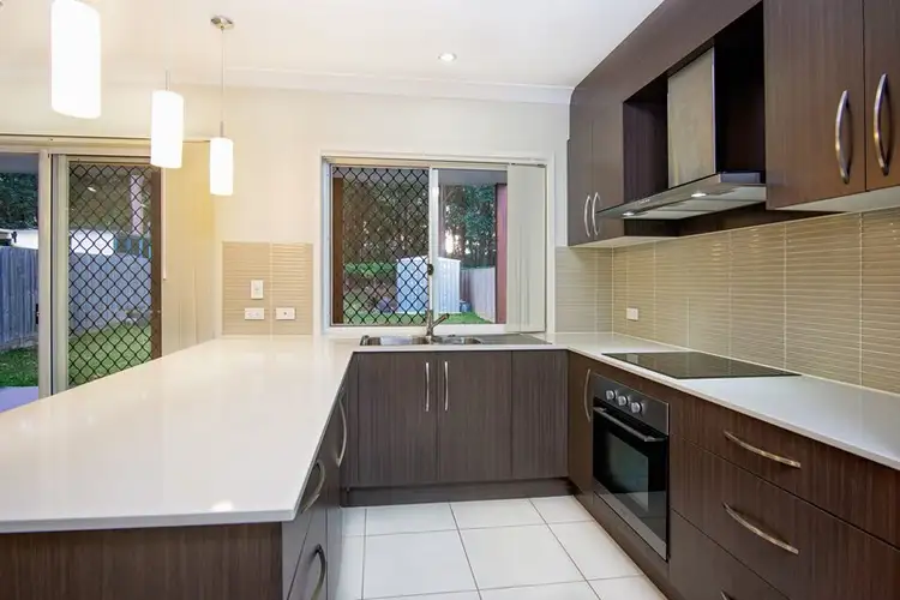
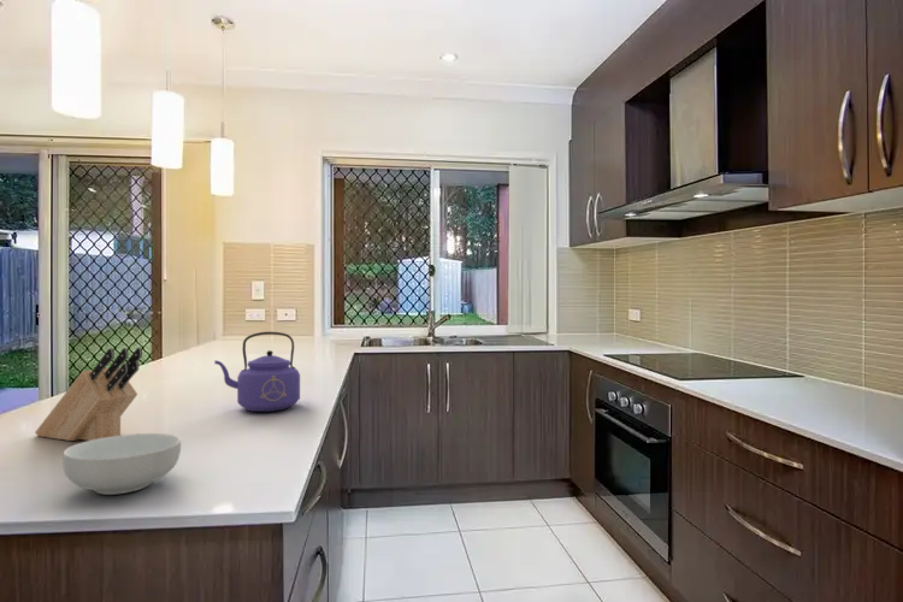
+ kettle [213,331,301,413]
+ knife block [34,347,143,442]
+ cereal bowl [61,432,182,496]
